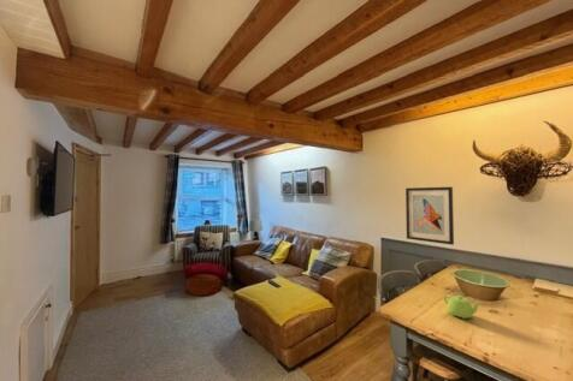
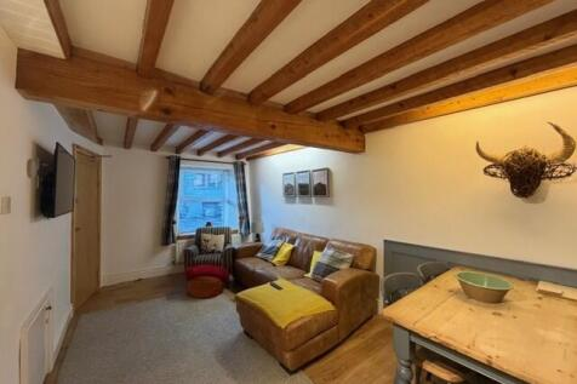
- wall art [404,186,455,246]
- teapot [442,294,483,320]
